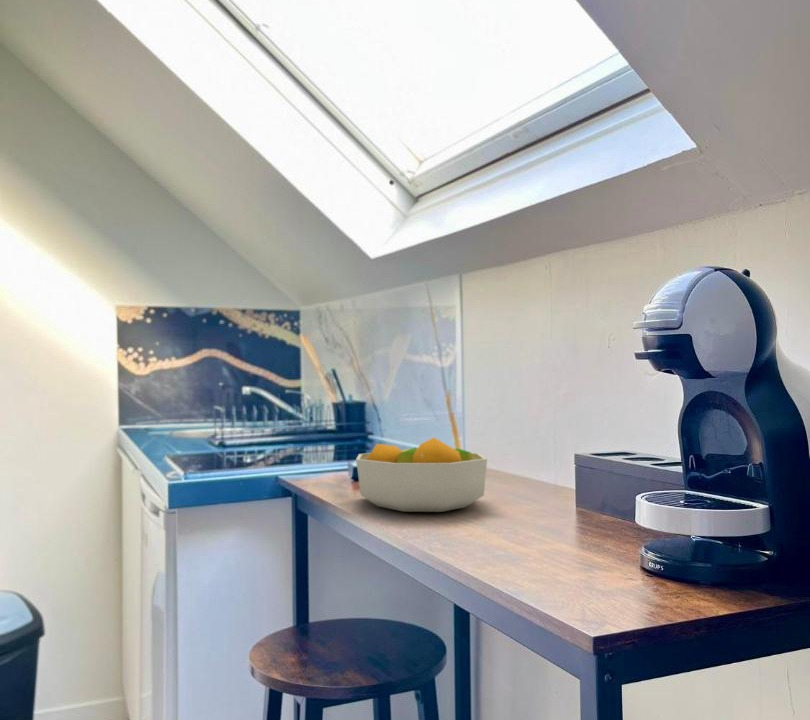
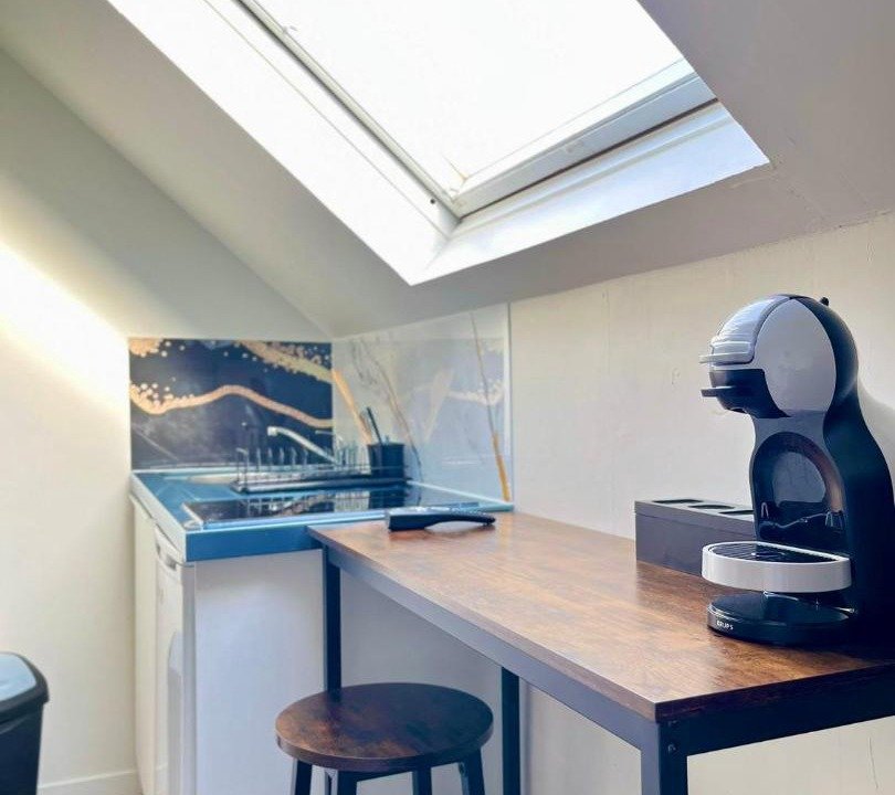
- fruit bowl [355,437,488,513]
